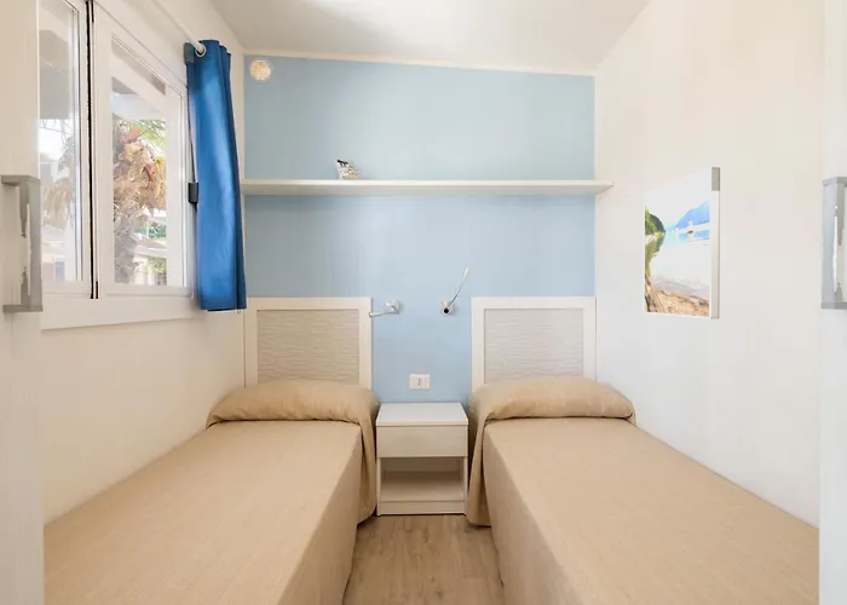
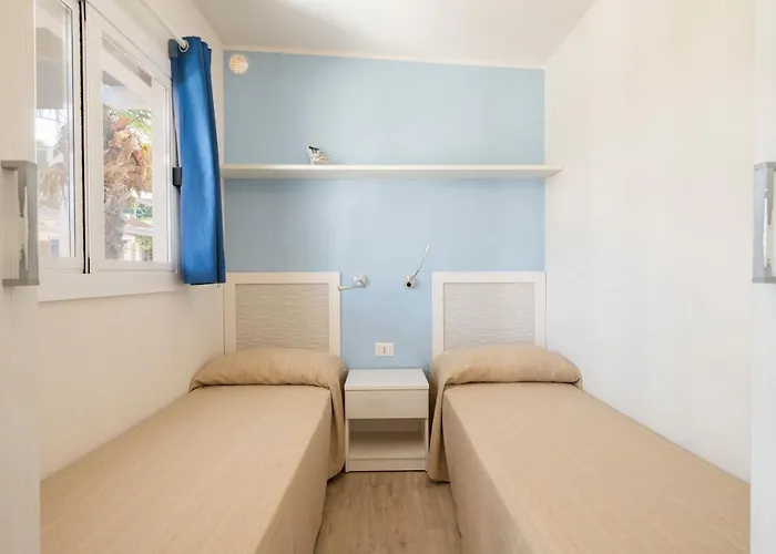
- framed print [643,166,721,319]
